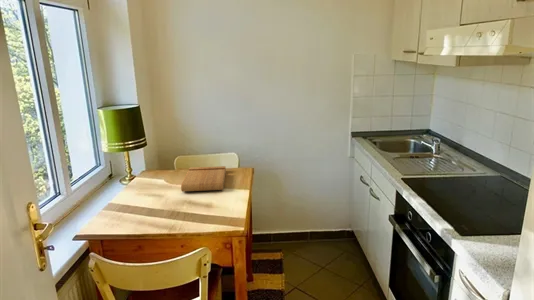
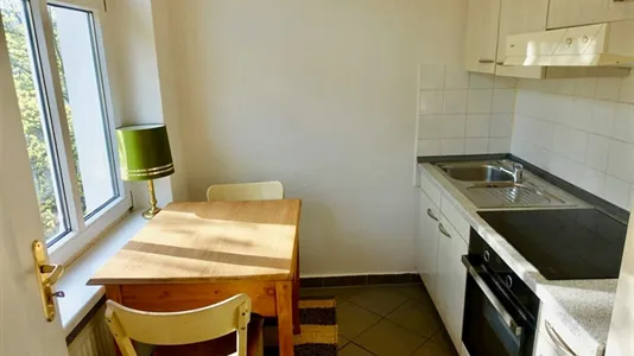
- cutting board [180,165,227,193]
